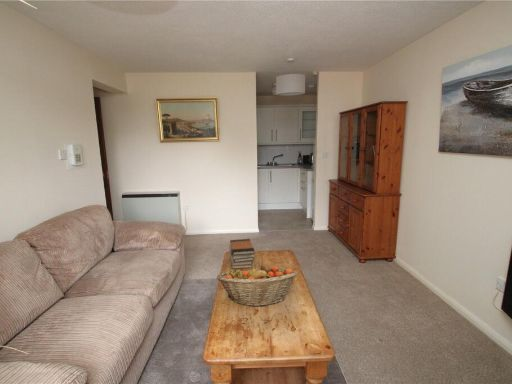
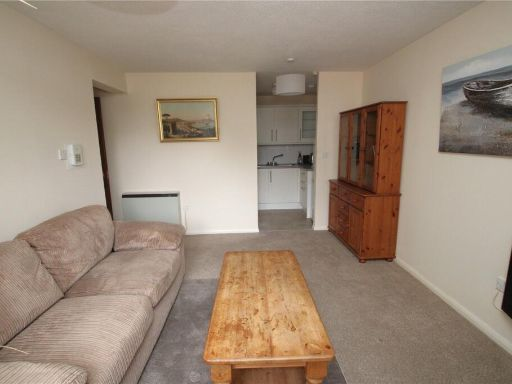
- book stack [228,238,256,270]
- fruit basket [216,263,298,307]
